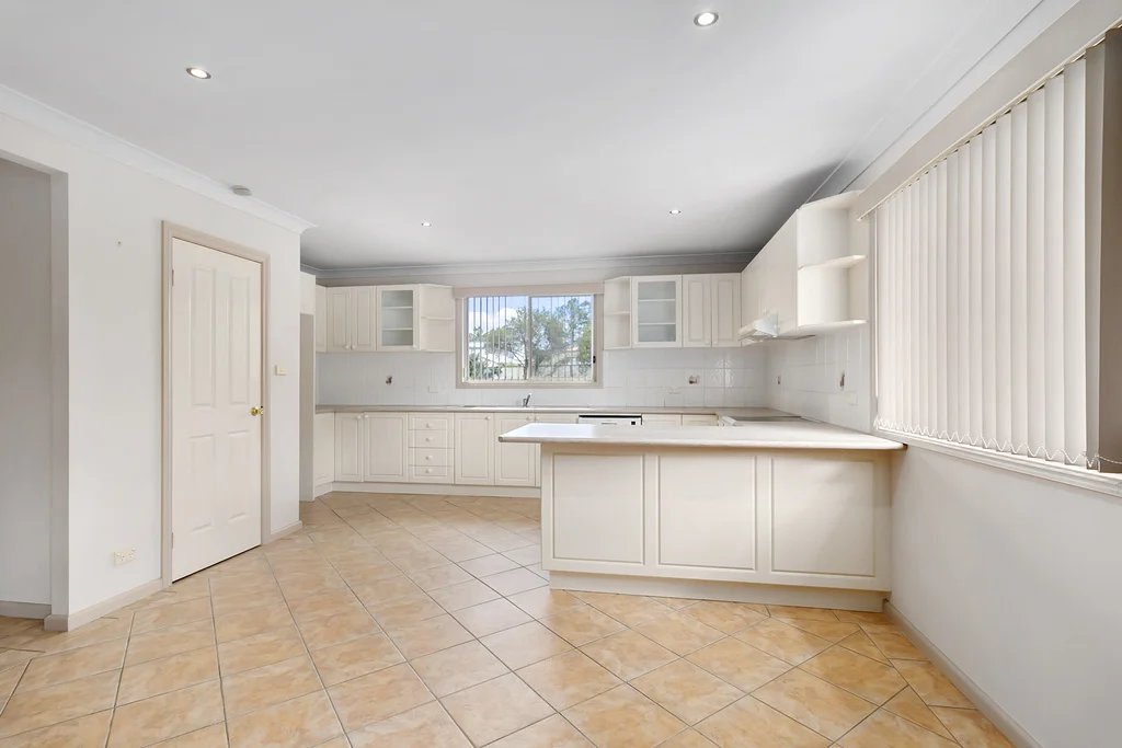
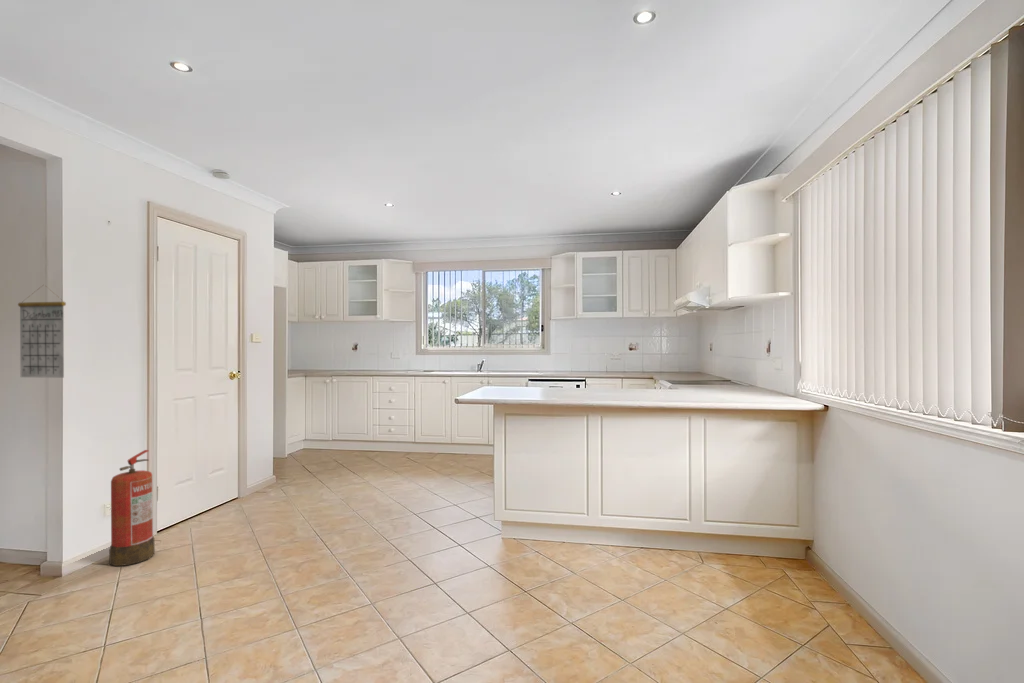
+ fire extinguisher [108,449,156,567]
+ calendar [17,285,67,379]
